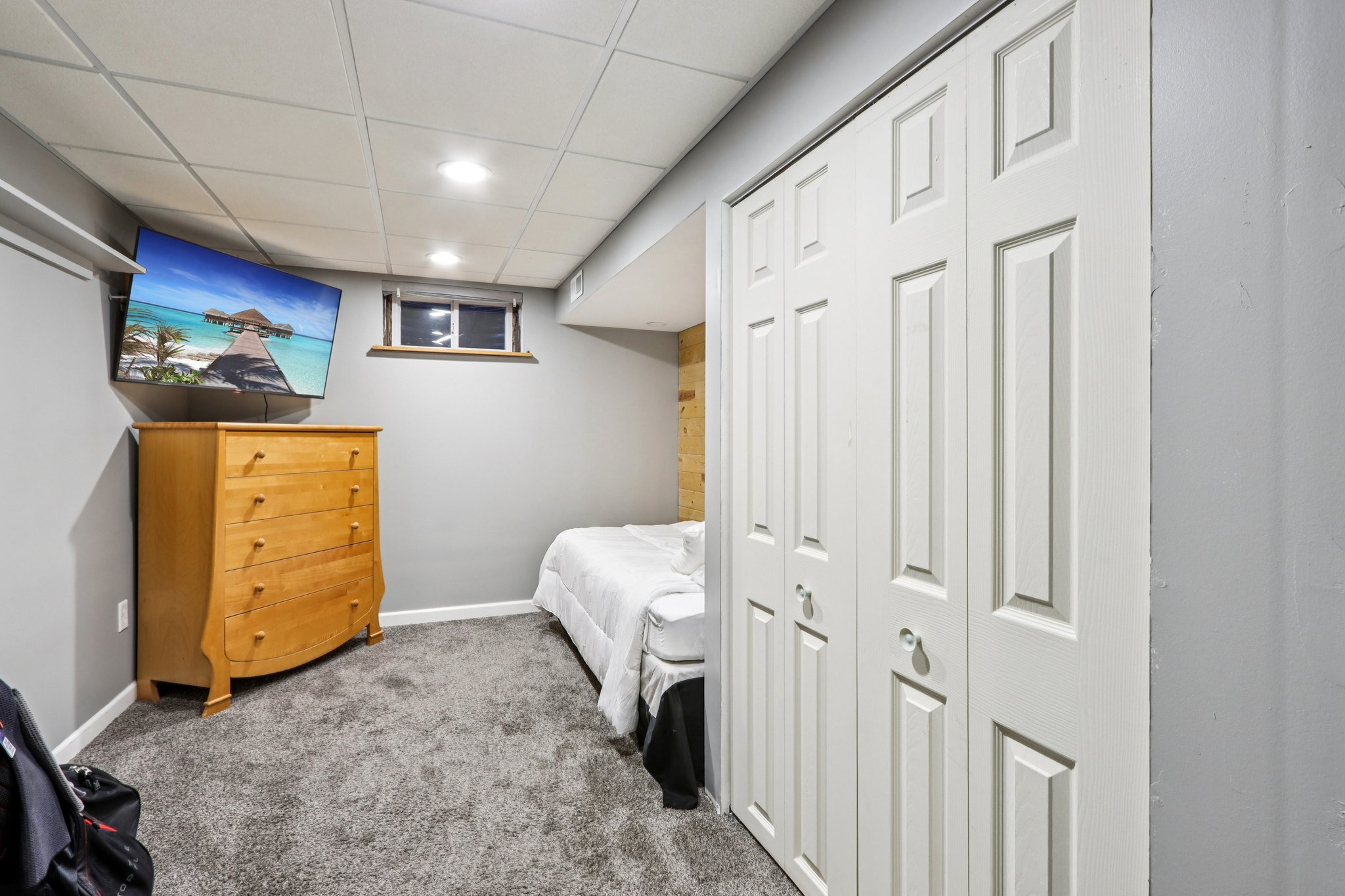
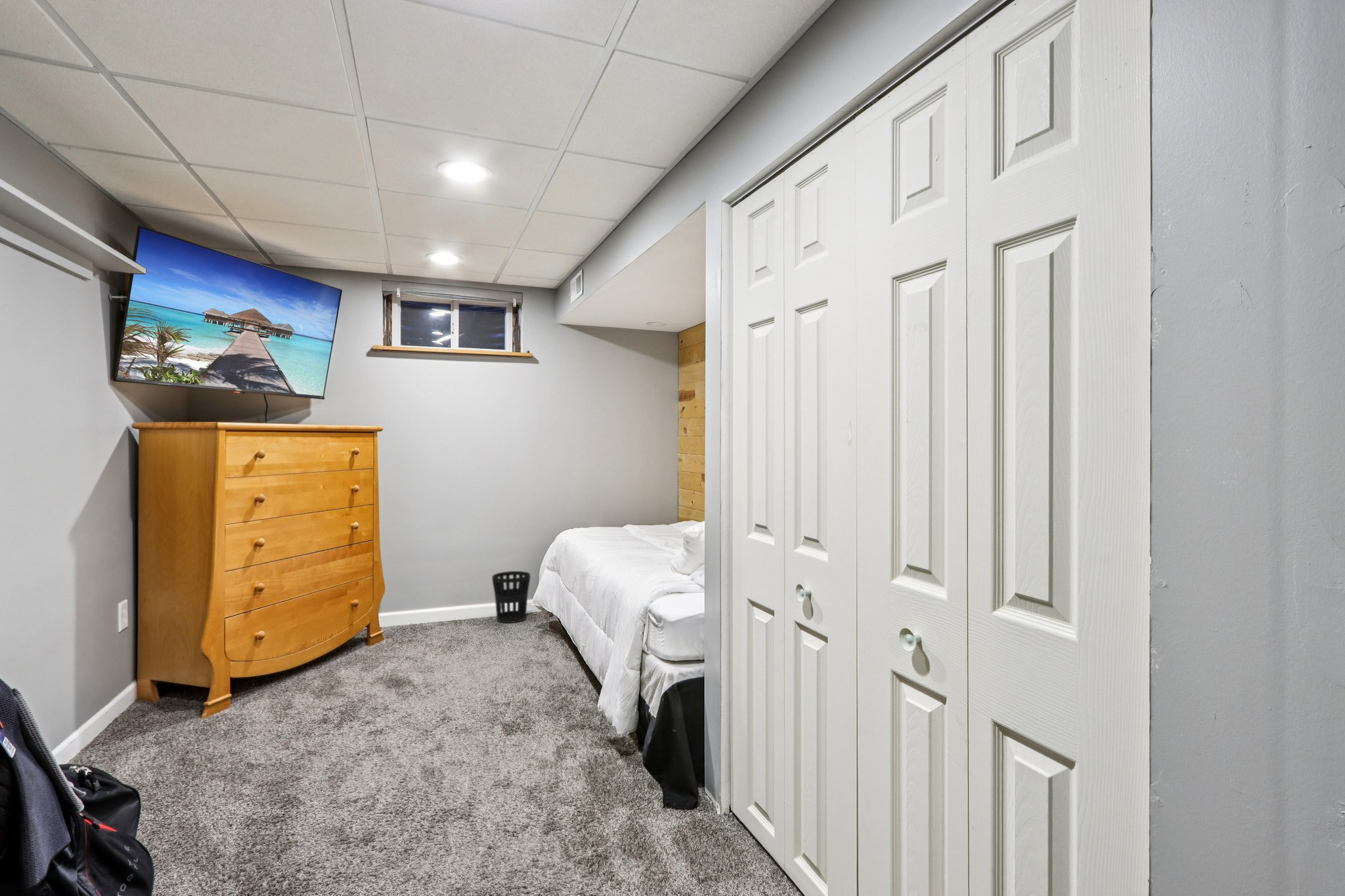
+ wastebasket [491,570,531,624]
